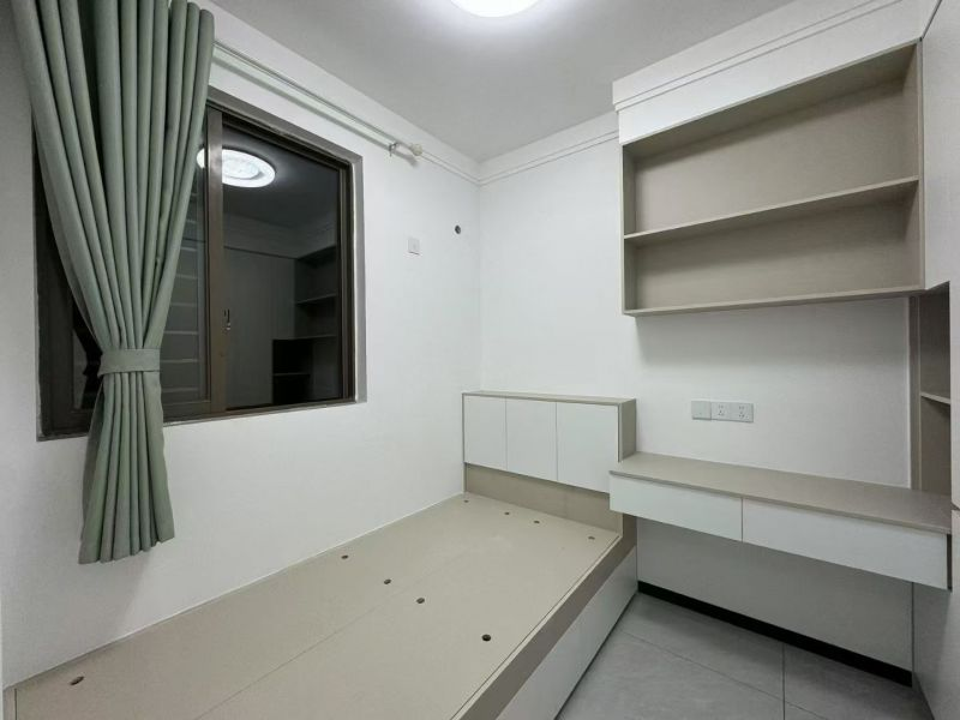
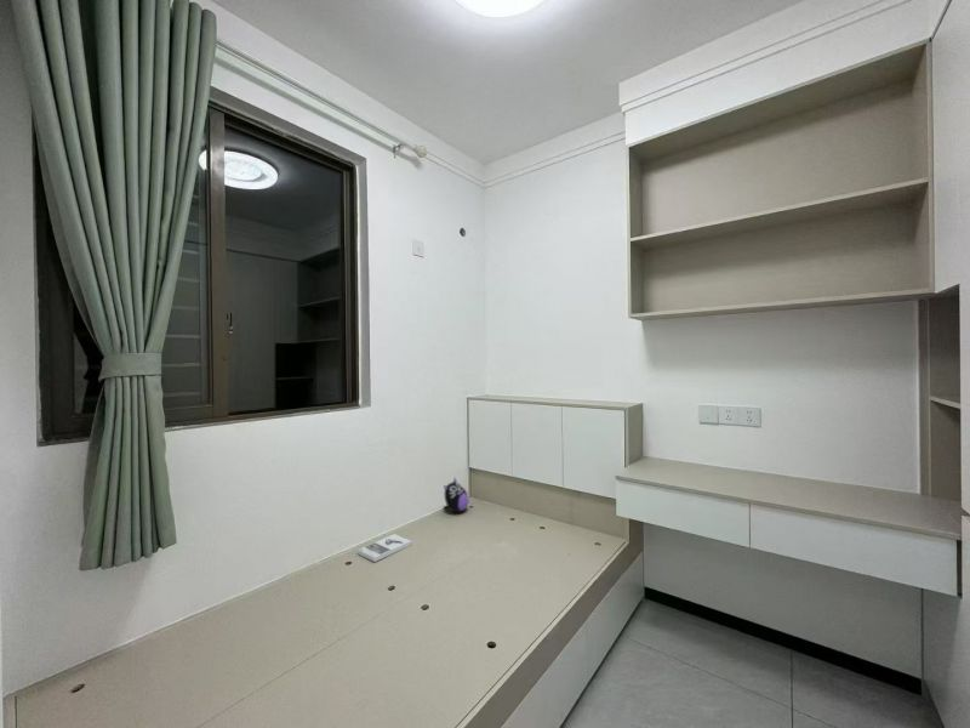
+ book [356,533,413,563]
+ plush toy [443,476,470,513]
